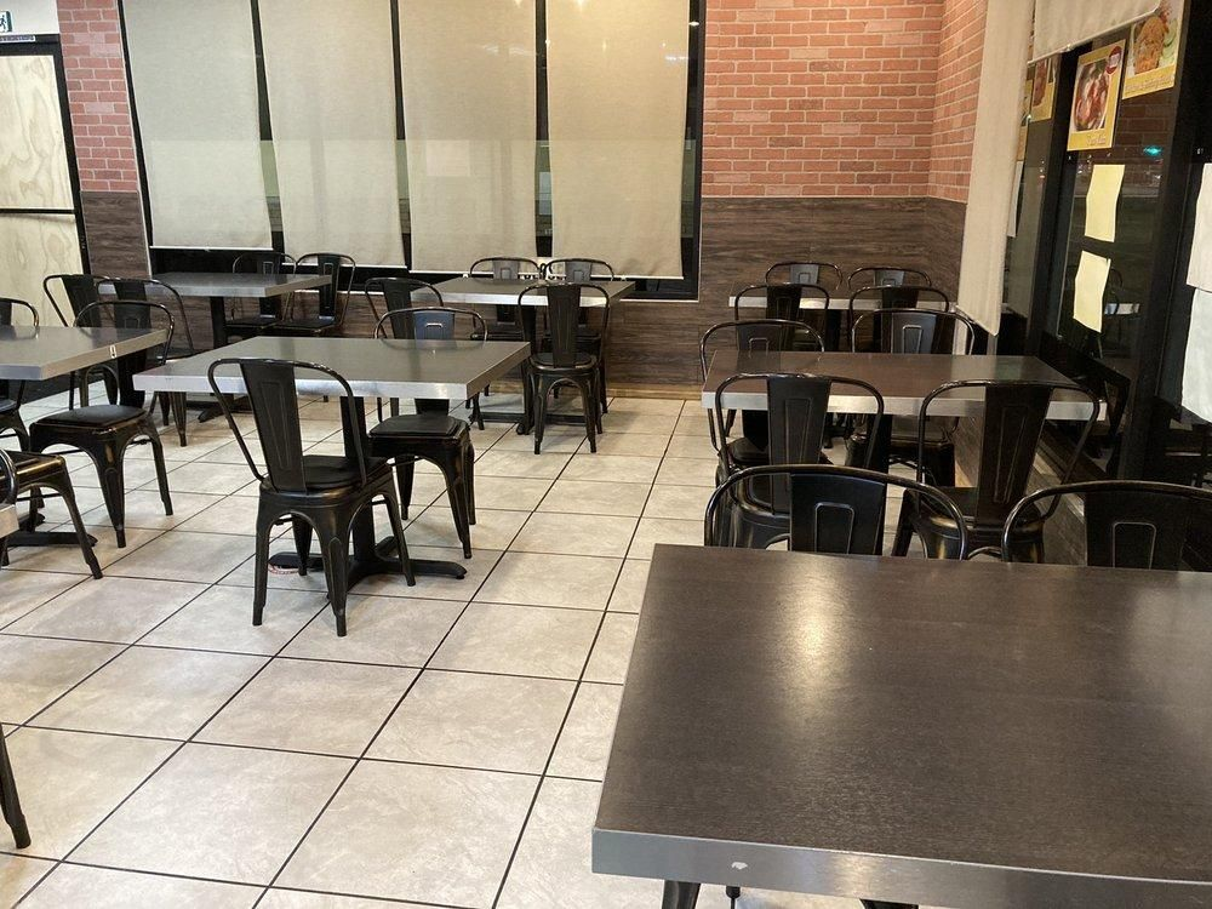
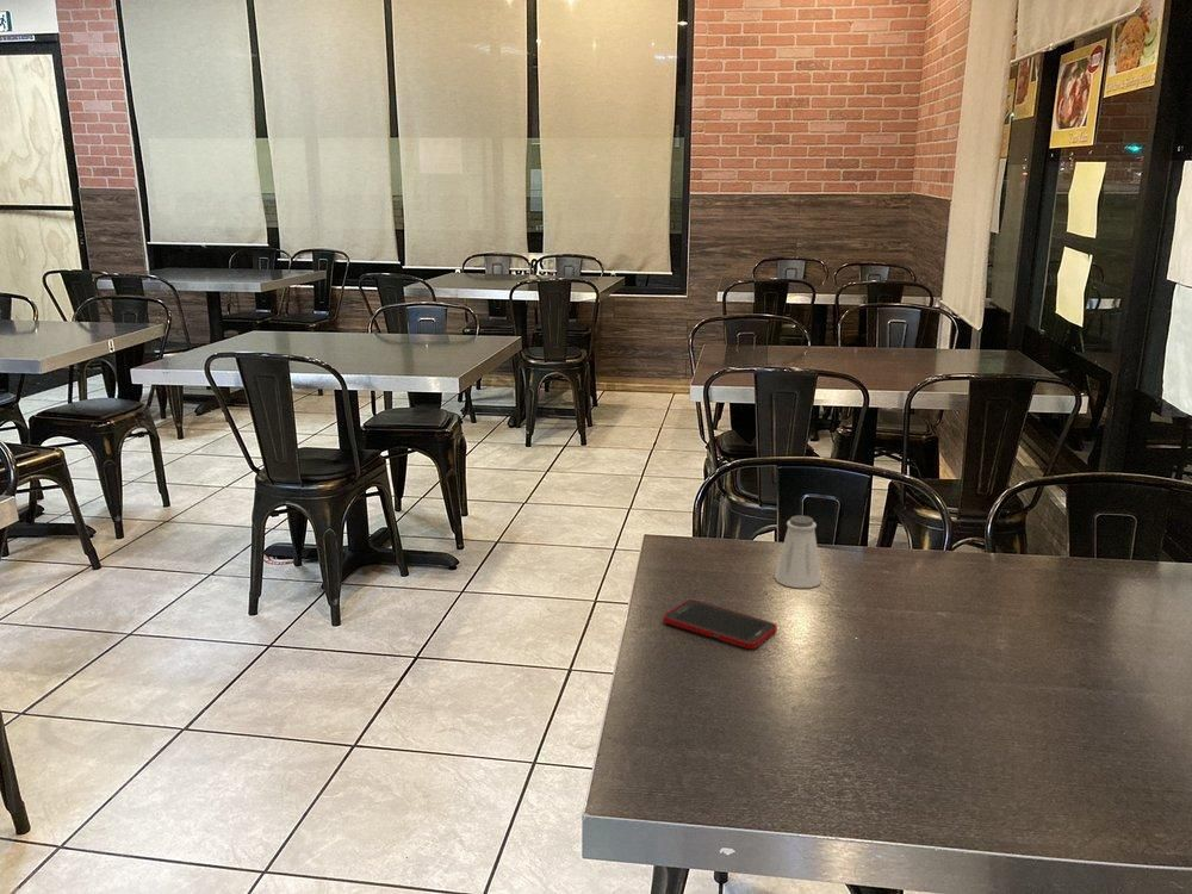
+ saltshaker [774,515,824,589]
+ cell phone [662,598,778,650]
